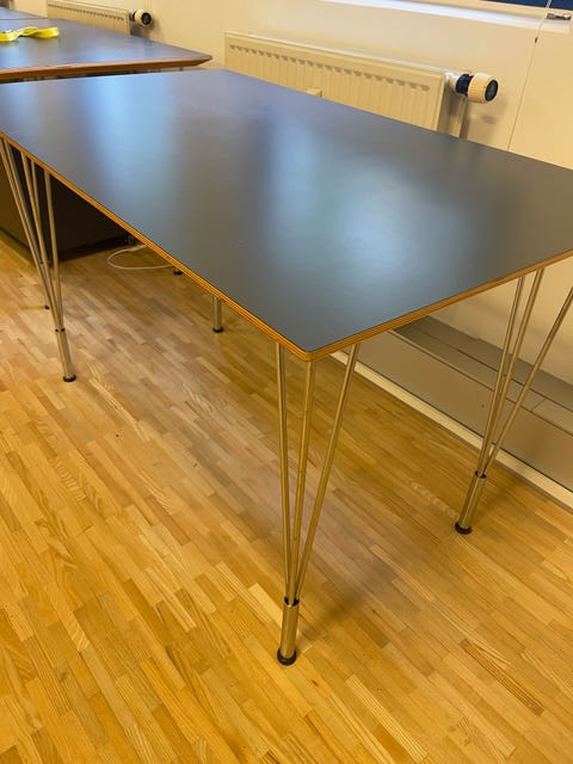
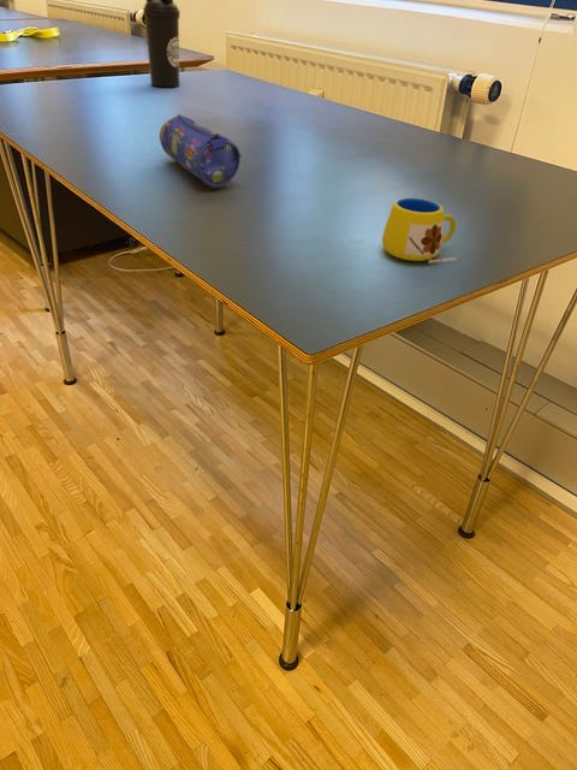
+ pencil case [159,113,243,189]
+ mug [381,197,458,265]
+ water bottle [142,0,182,88]
